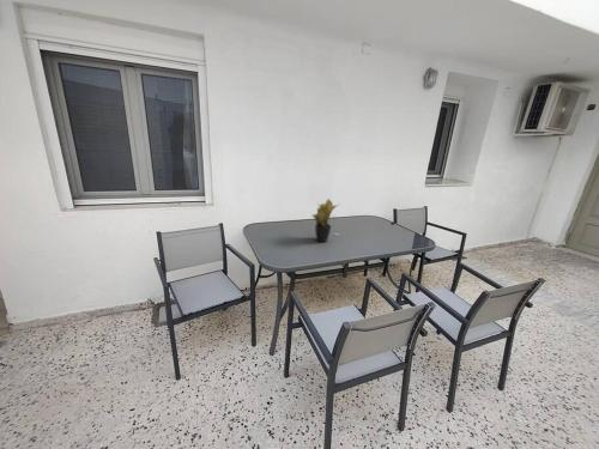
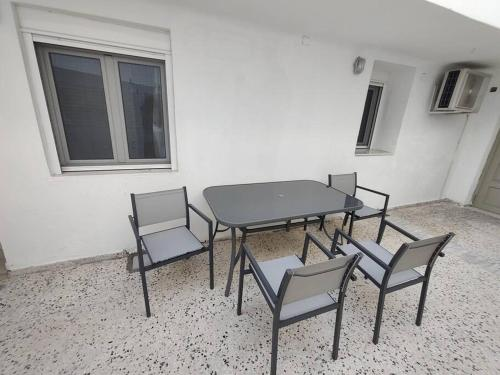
- potted plant [310,198,341,243]
